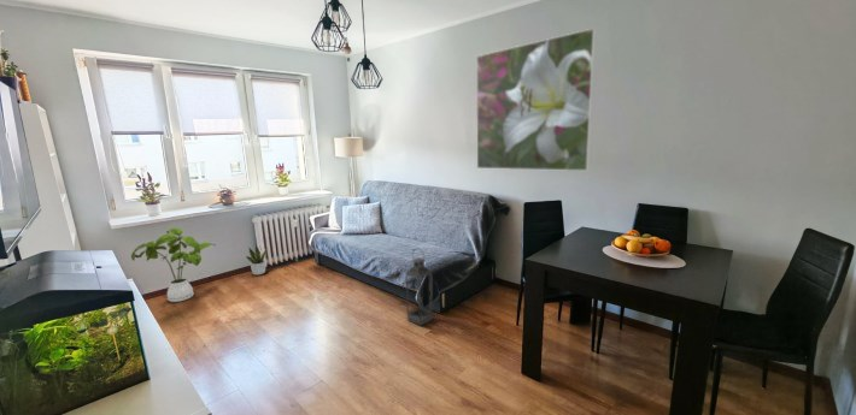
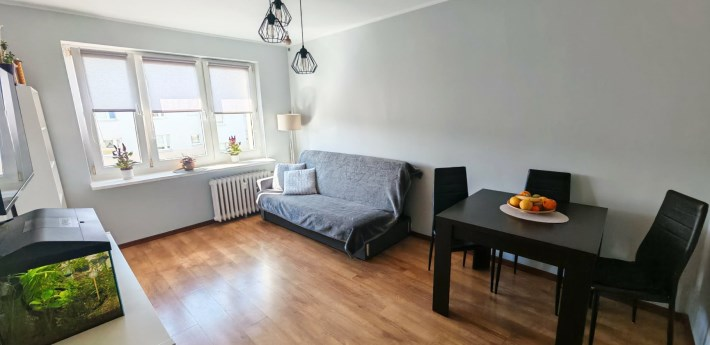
- potted plant [245,244,268,277]
- lantern [405,247,434,327]
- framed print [475,28,597,172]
- house plant [130,227,217,303]
